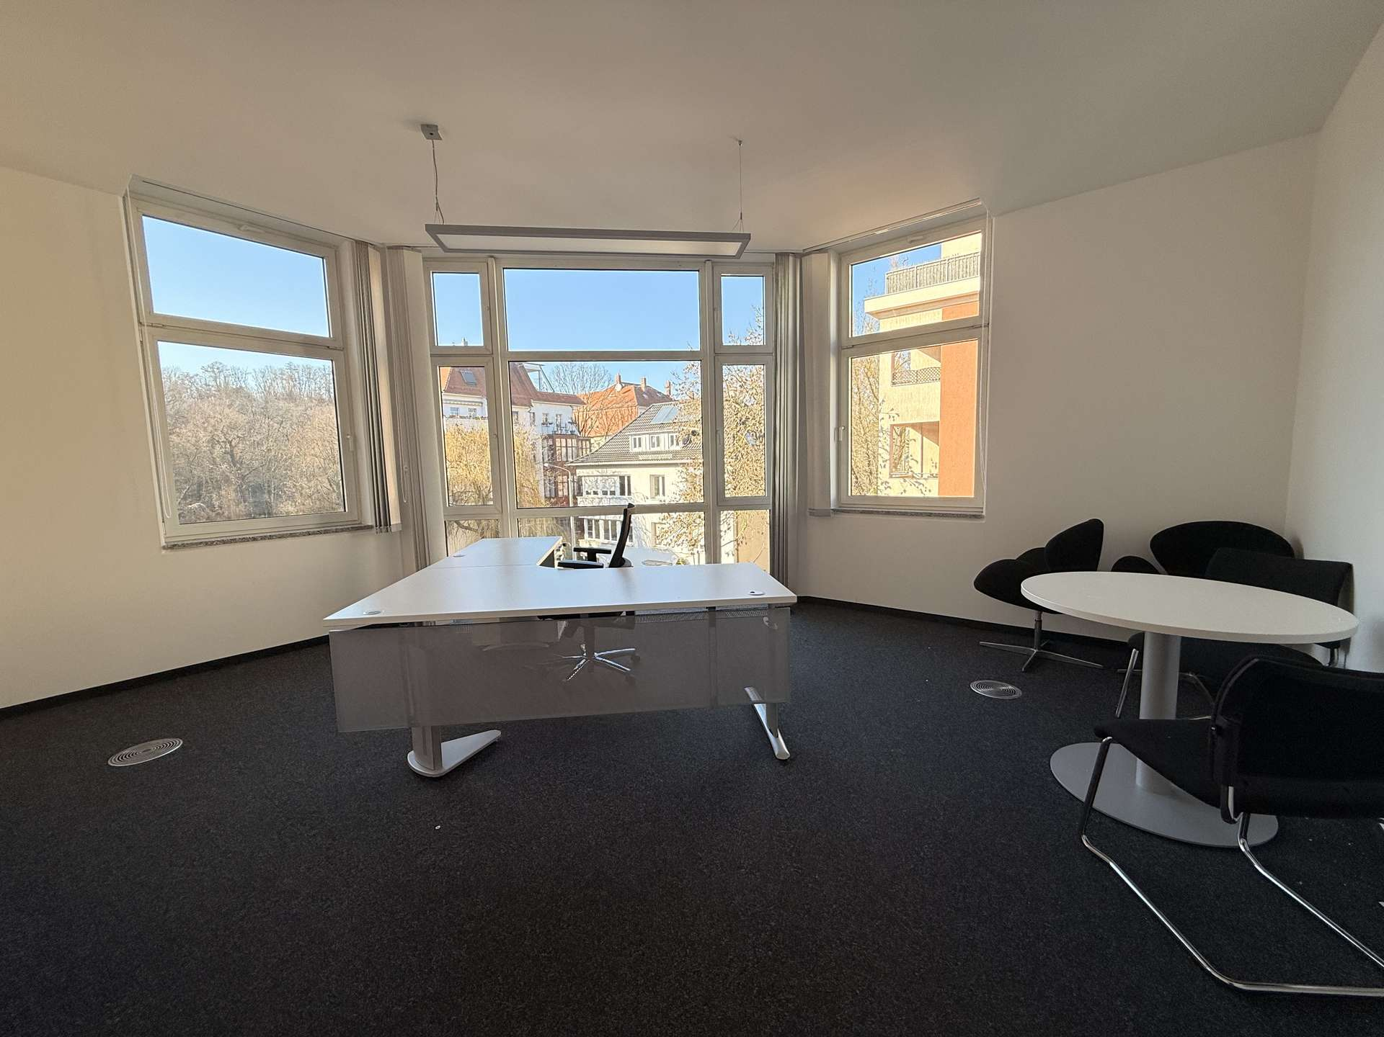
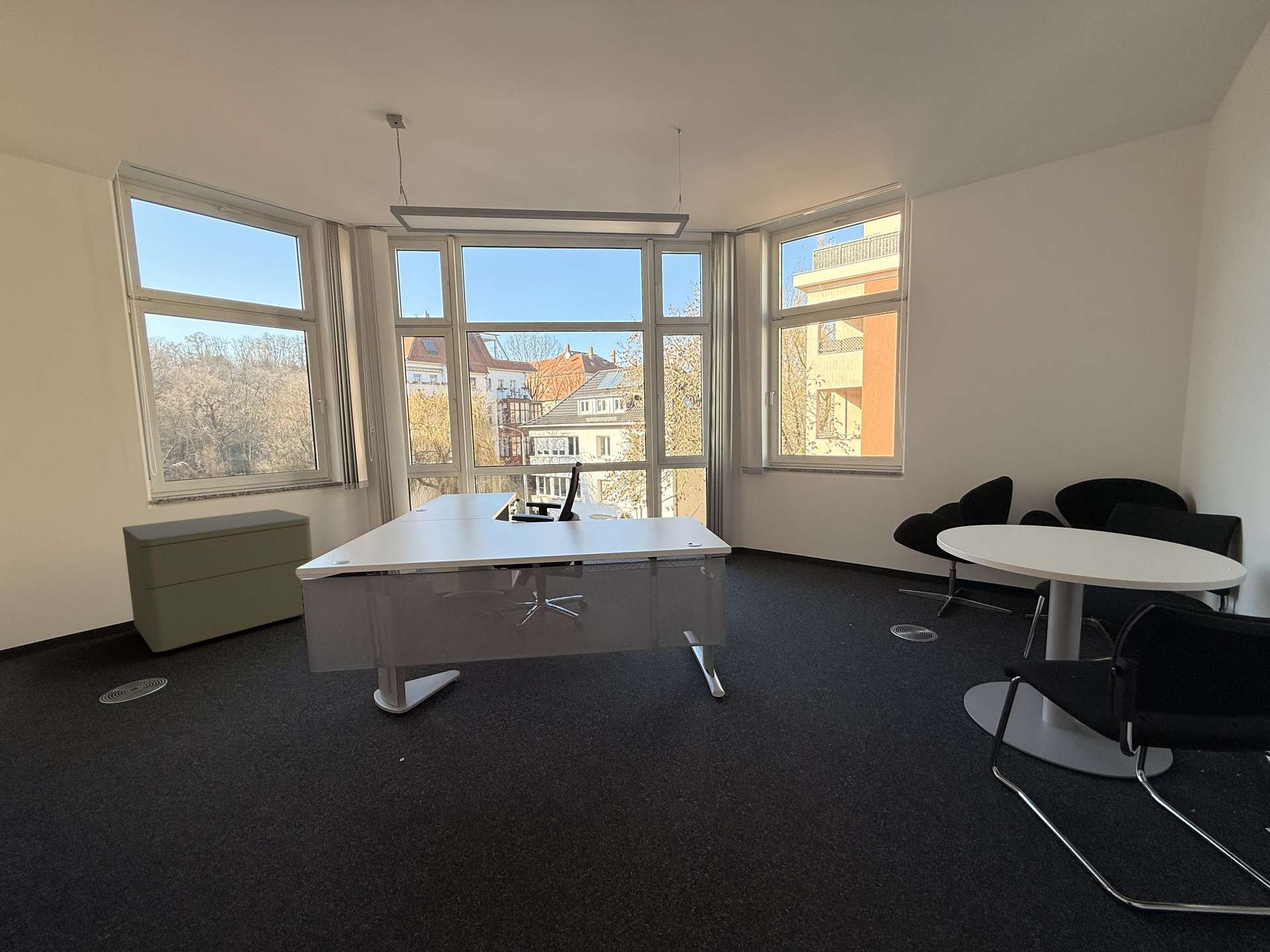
+ nightstand [122,508,314,653]
